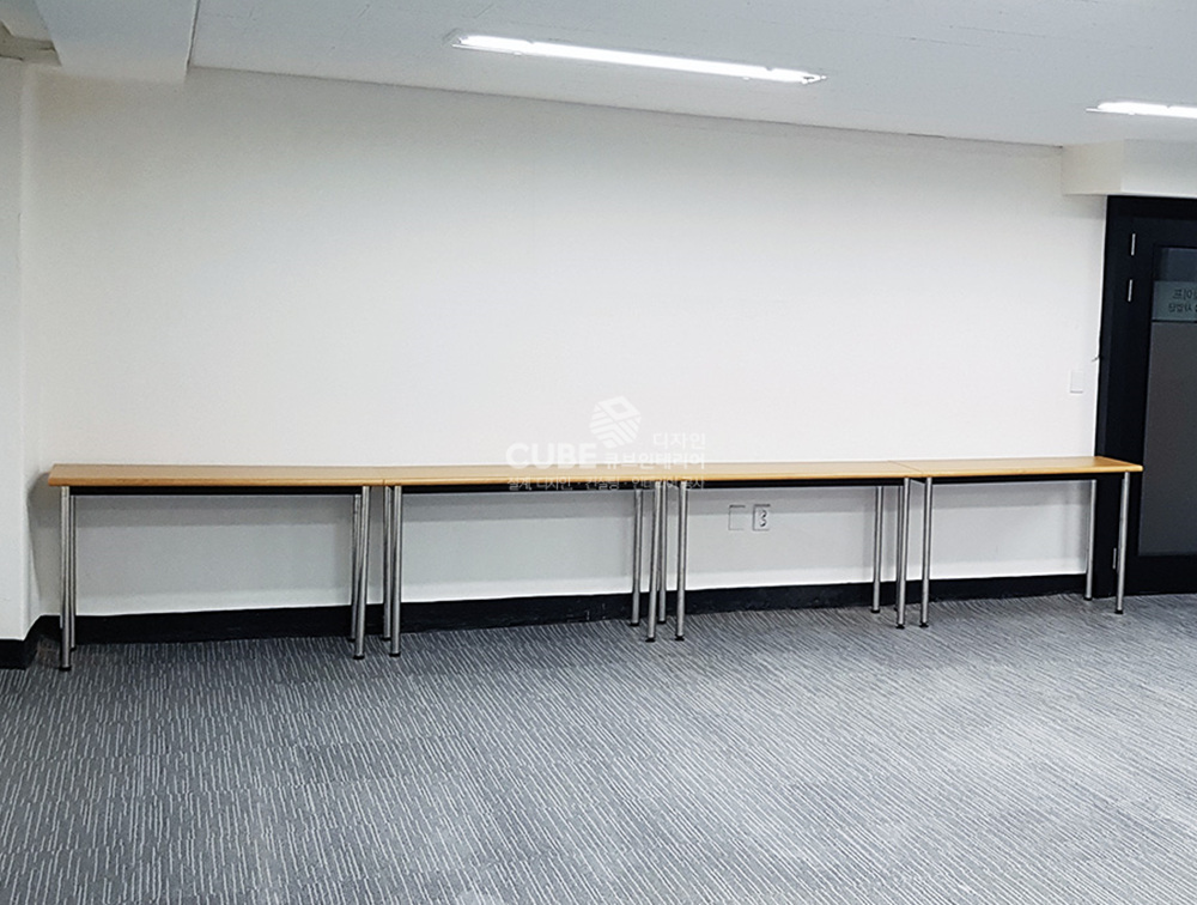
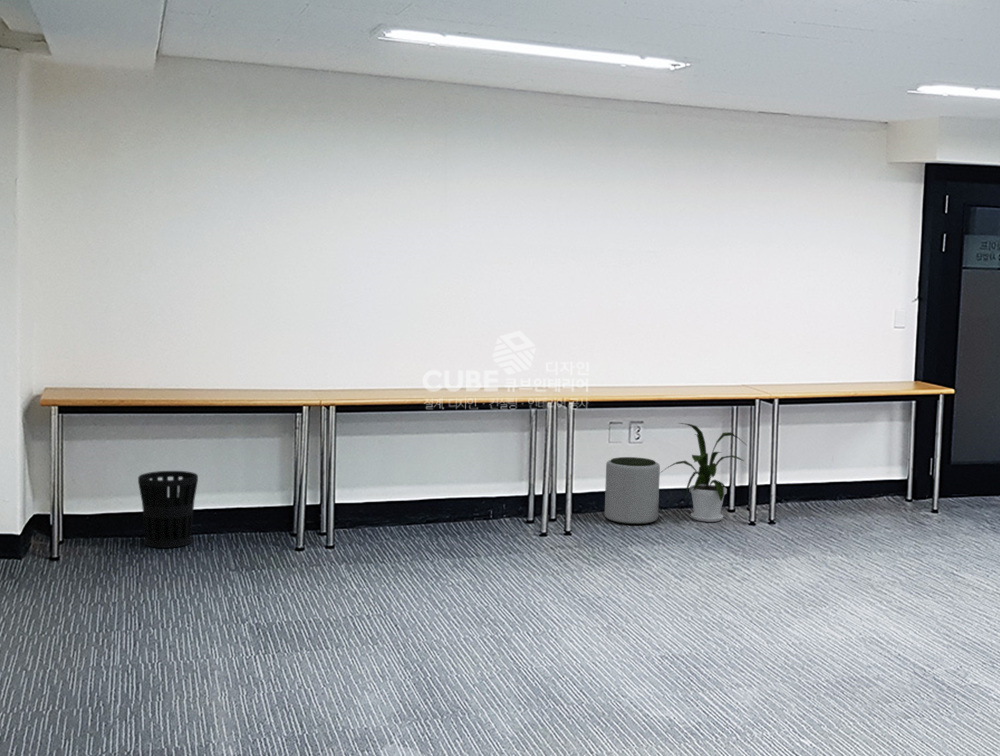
+ plant pot [604,456,661,525]
+ wastebasket [137,470,199,549]
+ house plant [660,422,748,523]
